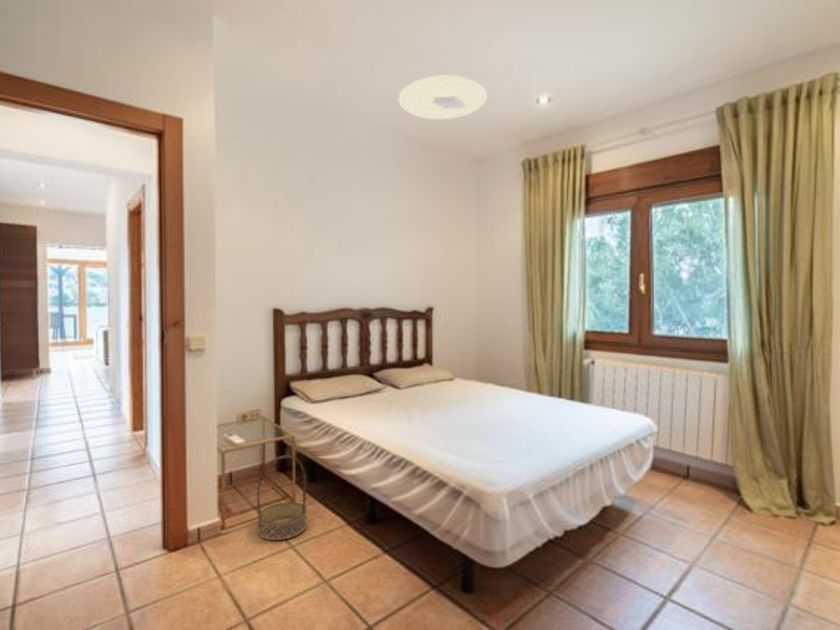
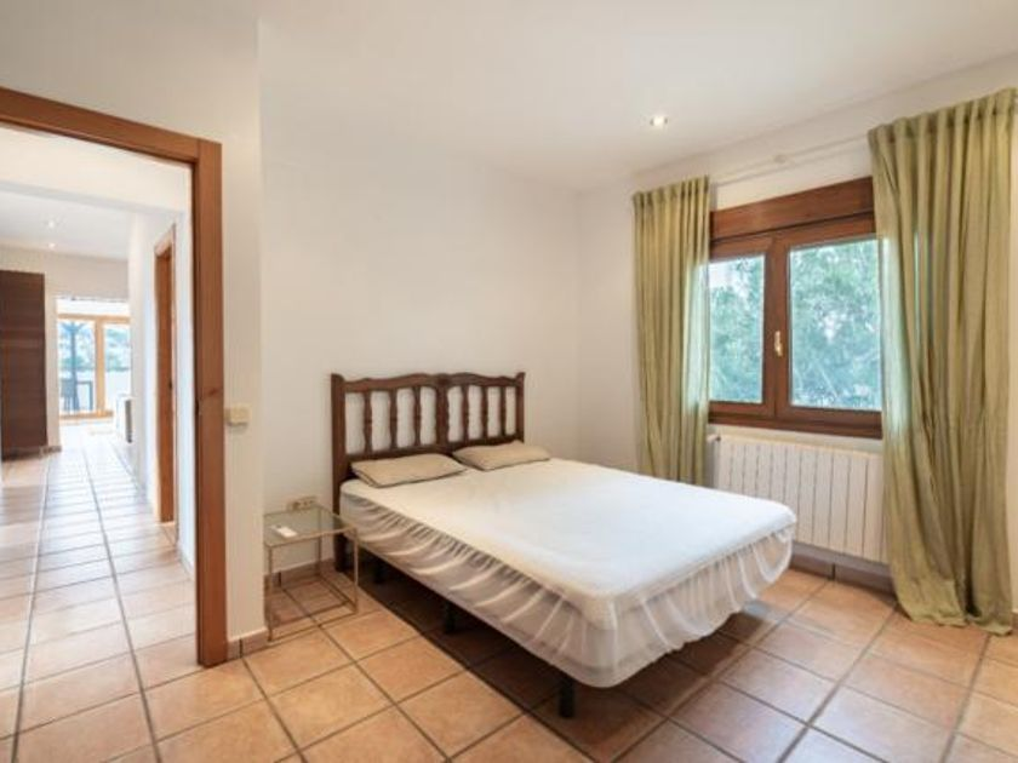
- ceiling light [398,75,488,121]
- basket [256,454,308,541]
